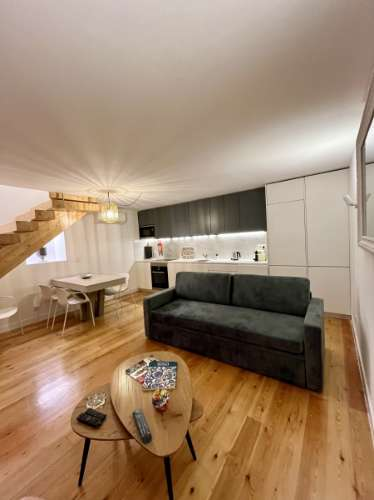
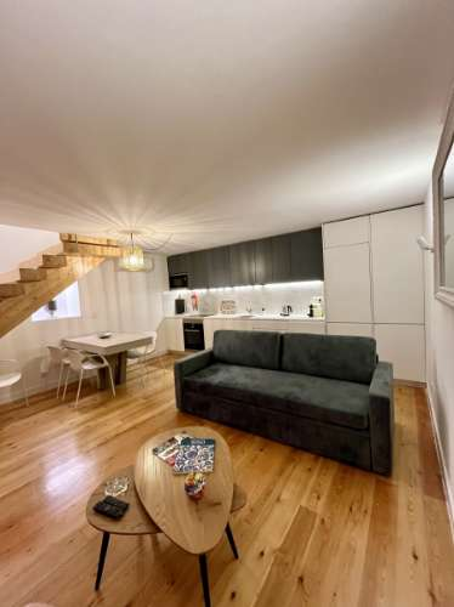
- remote control [131,408,153,445]
